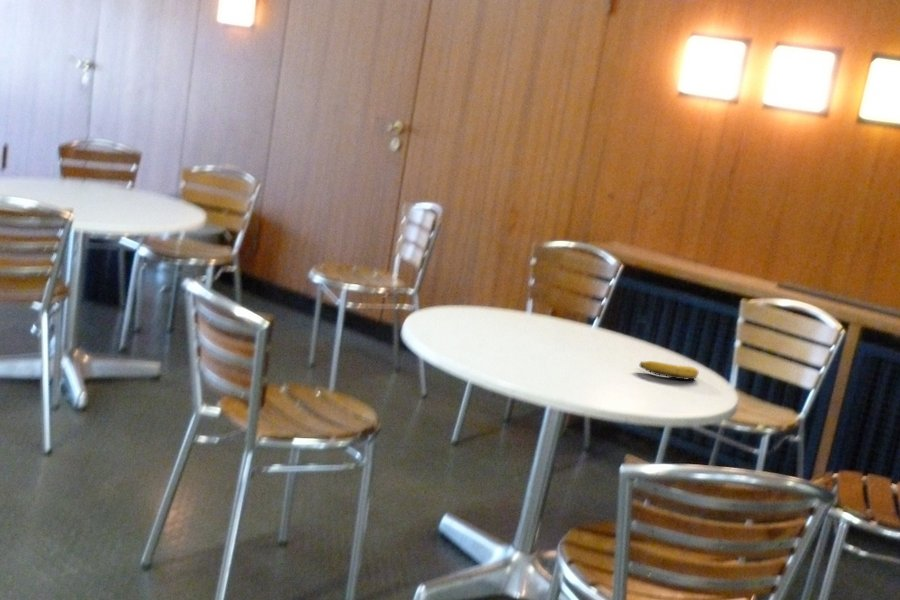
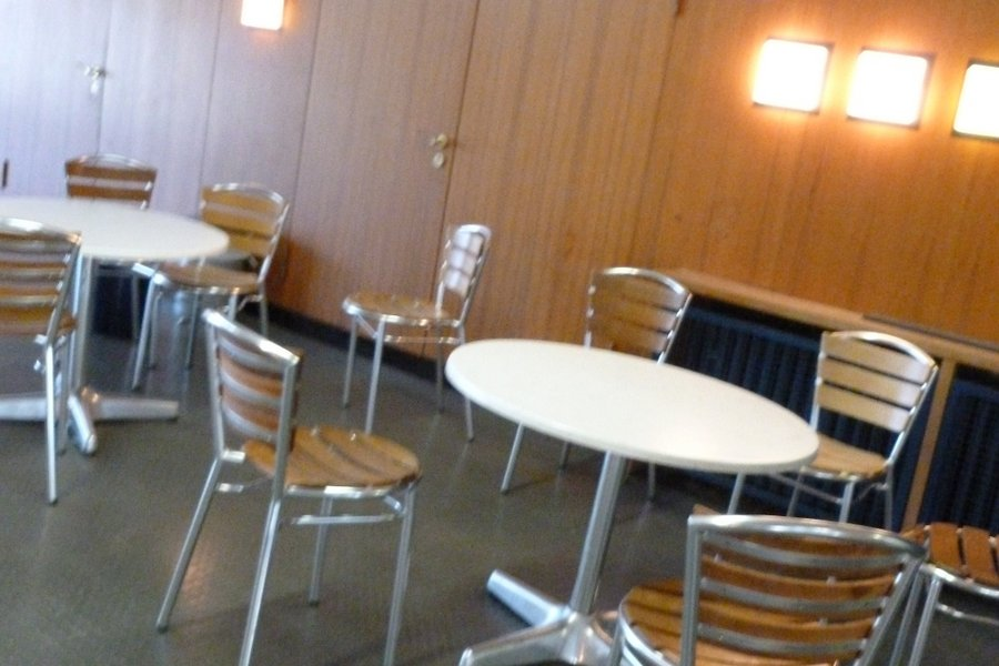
- banana [639,360,699,381]
